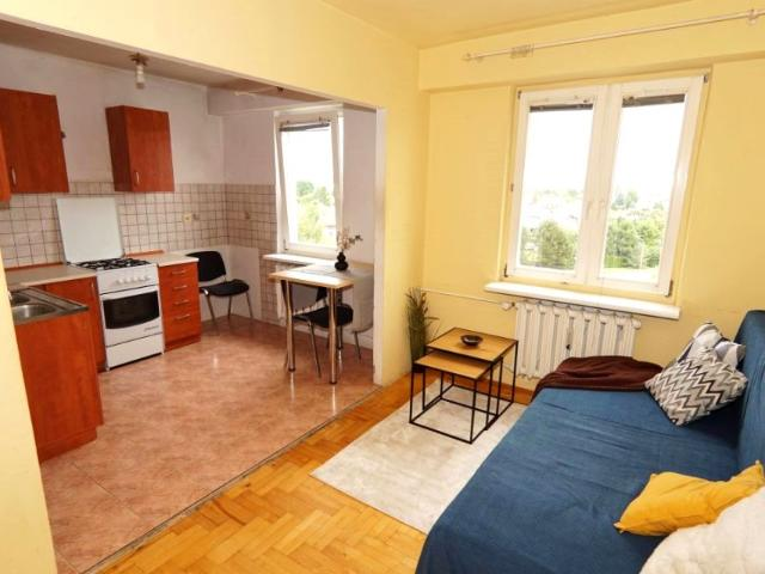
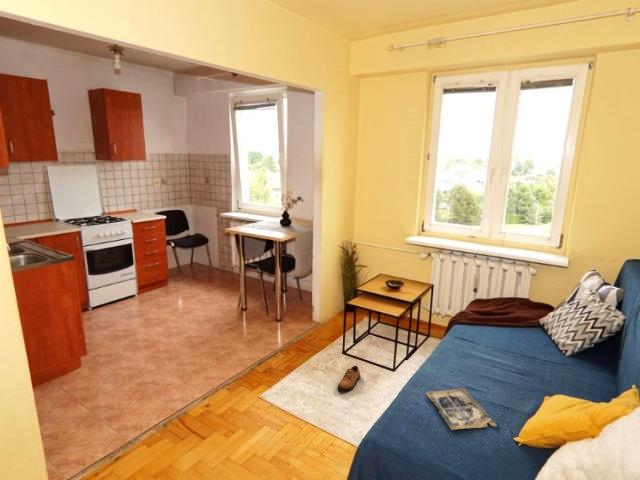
+ magazine [425,388,498,431]
+ shoe [337,365,361,393]
